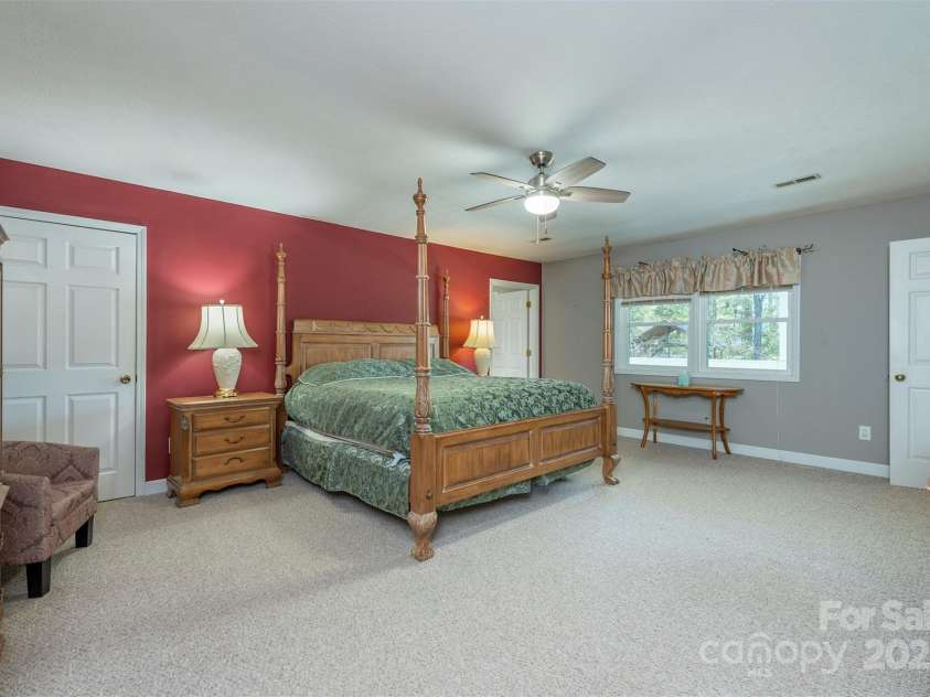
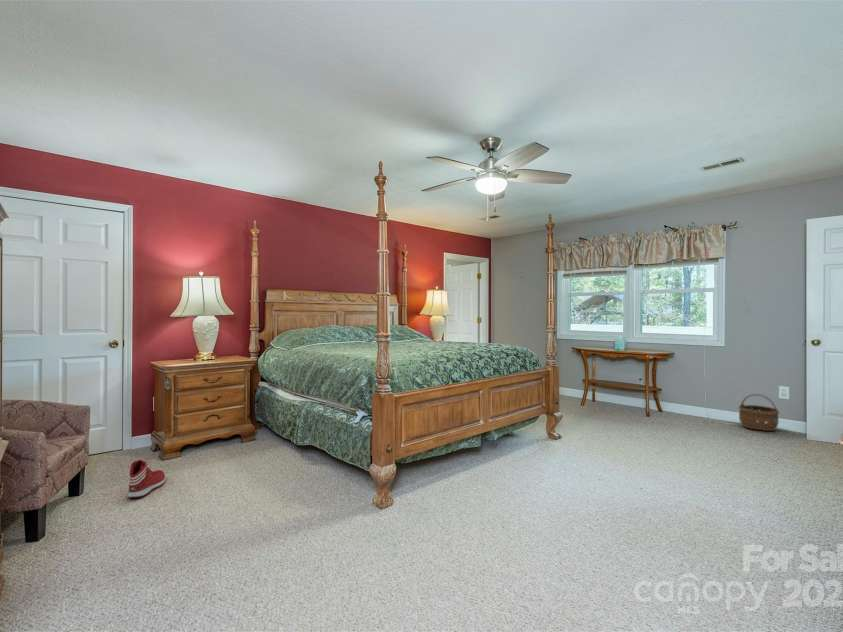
+ wicker basket [738,393,780,432]
+ sneaker [127,459,167,499]
